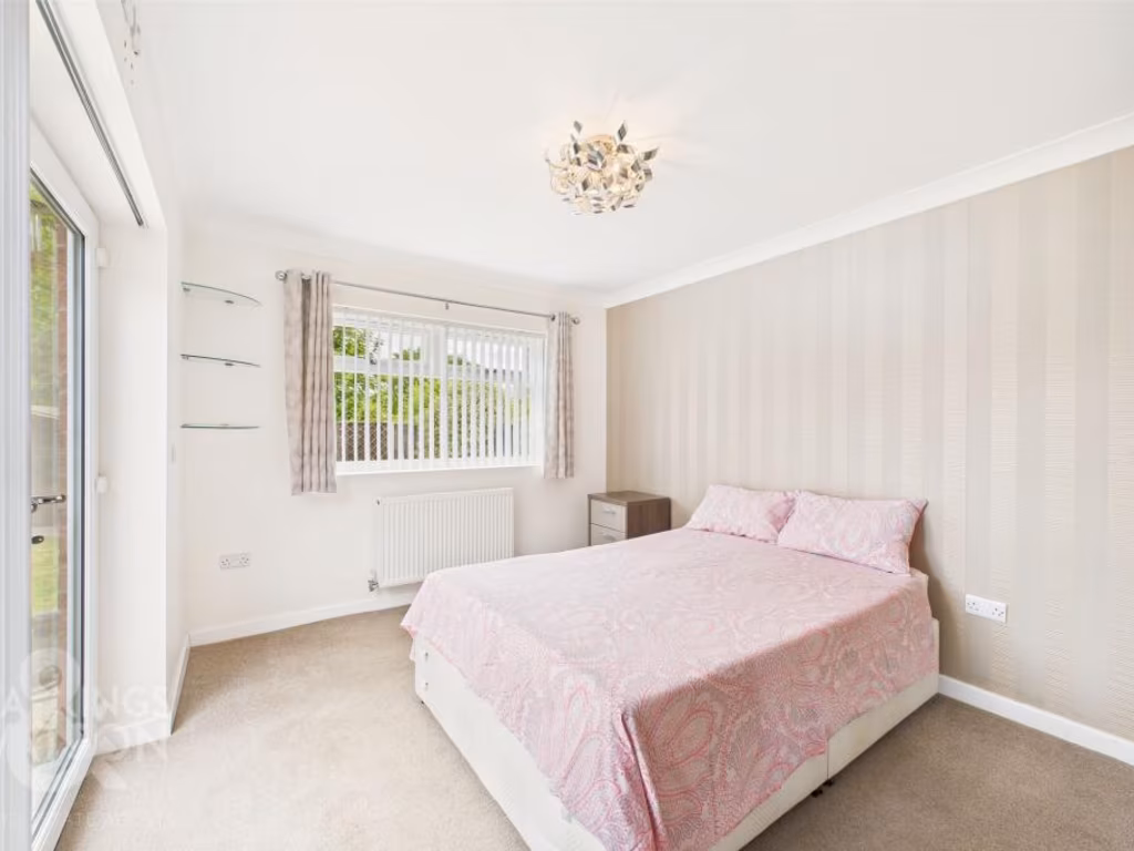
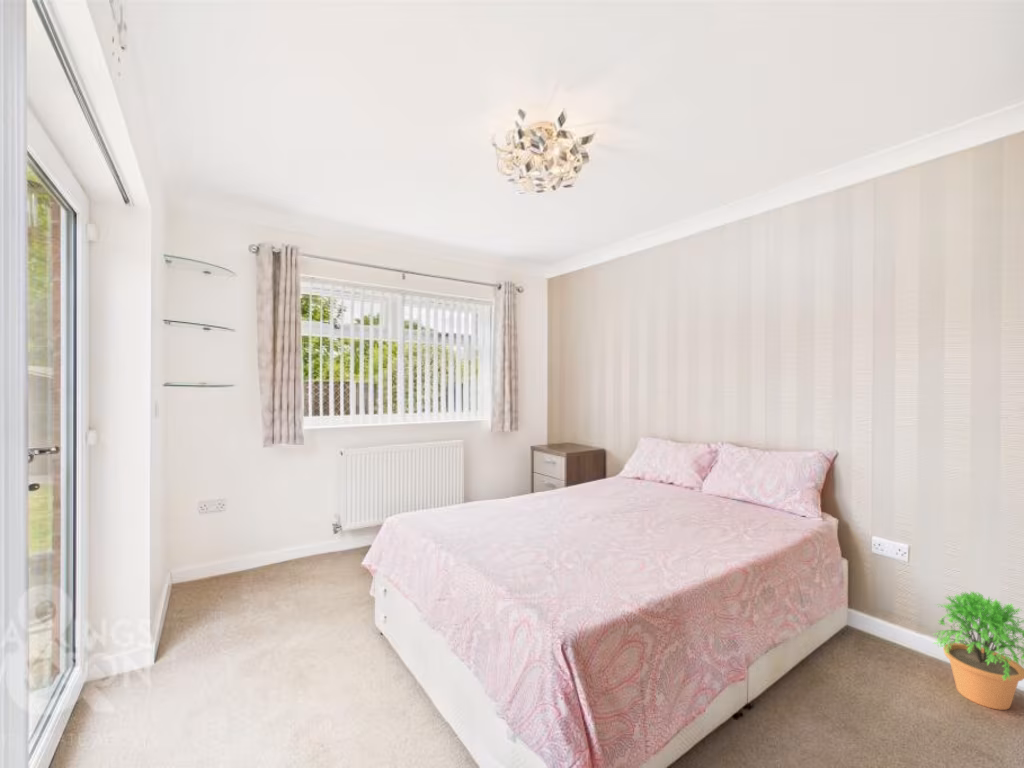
+ potted plant [932,589,1024,711]
